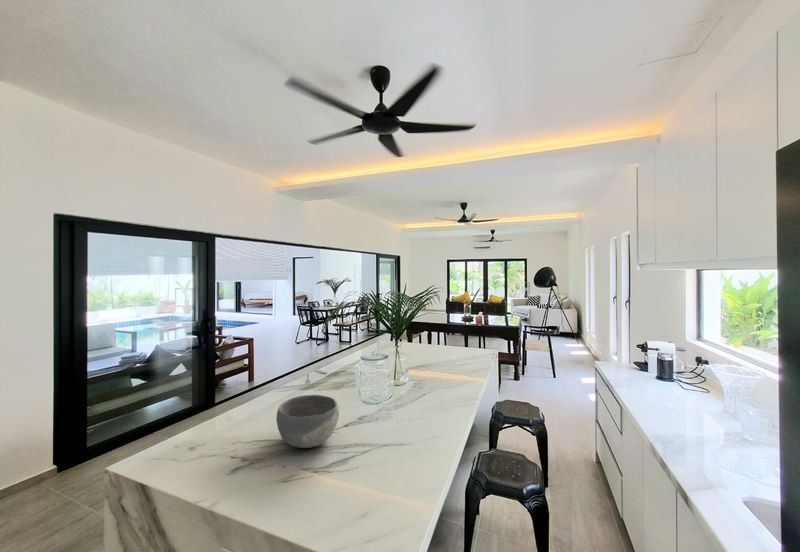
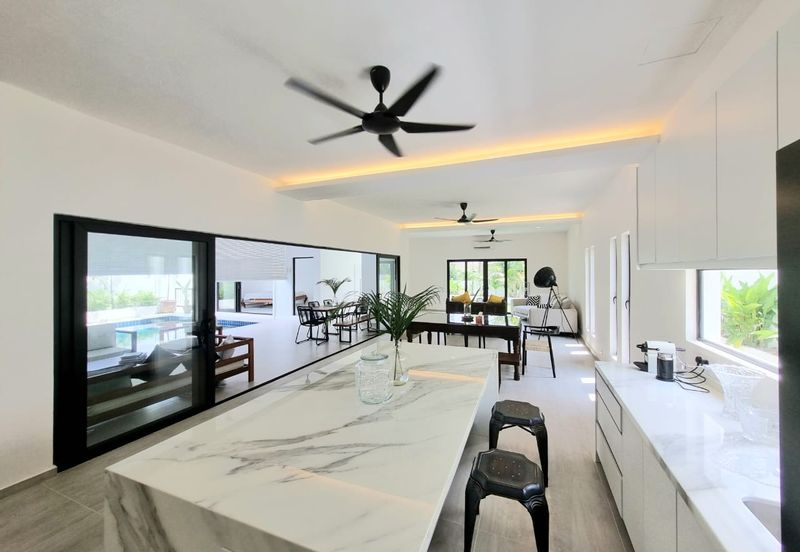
- bowl [275,394,340,449]
